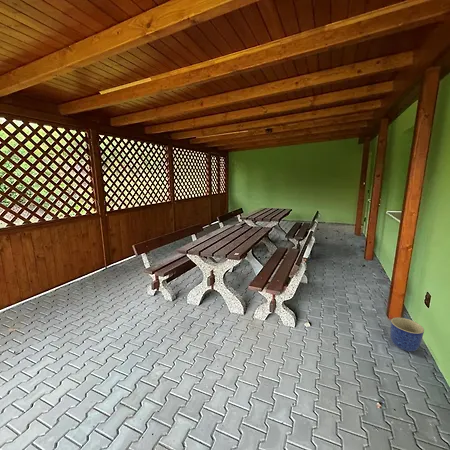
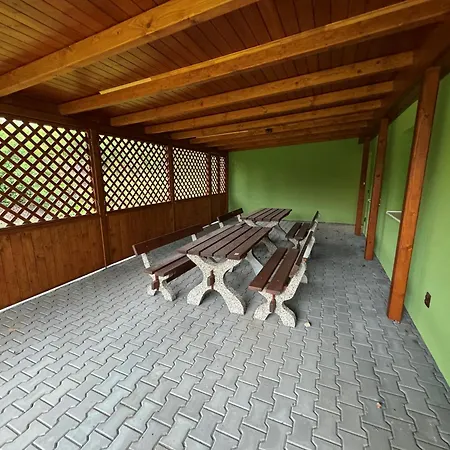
- planter [389,317,425,352]
